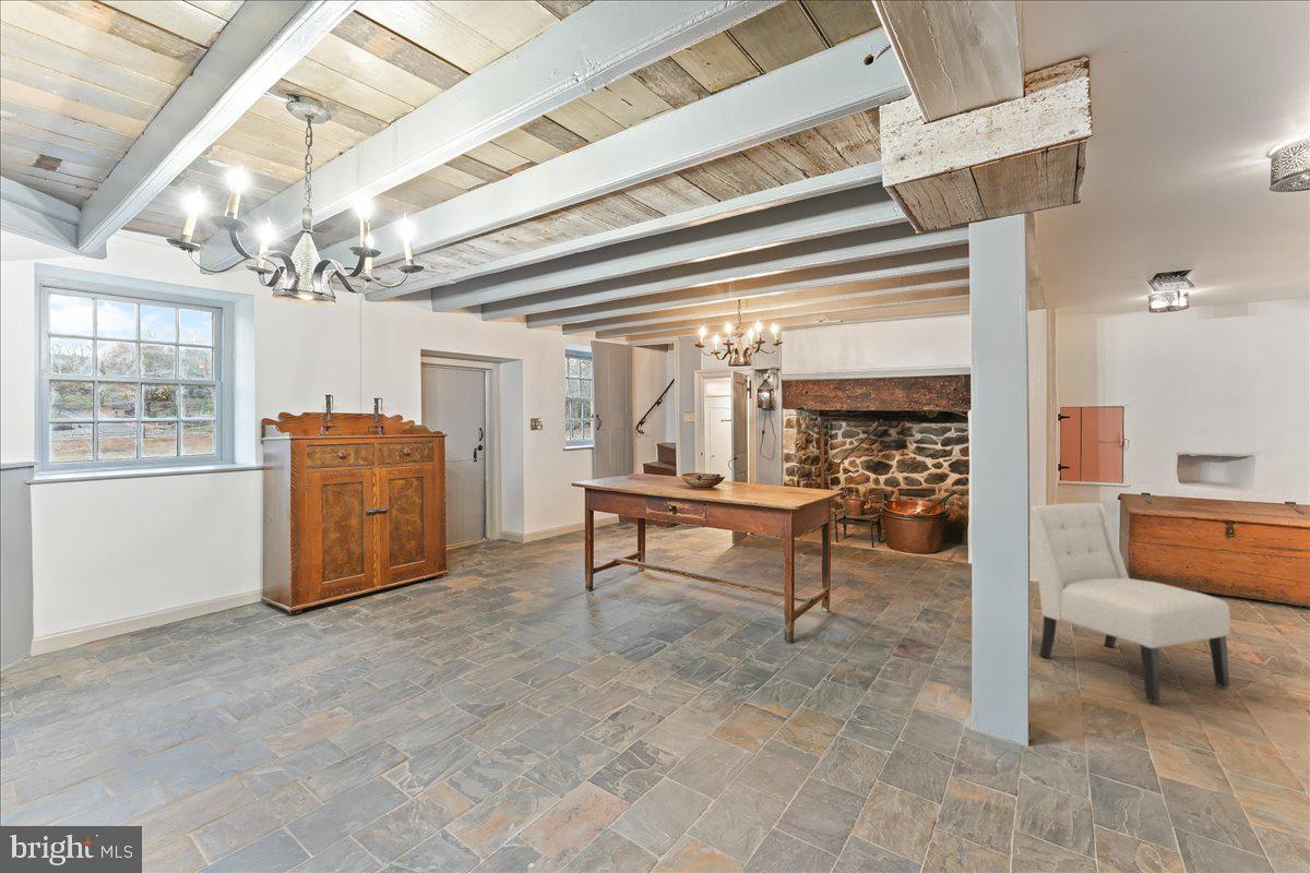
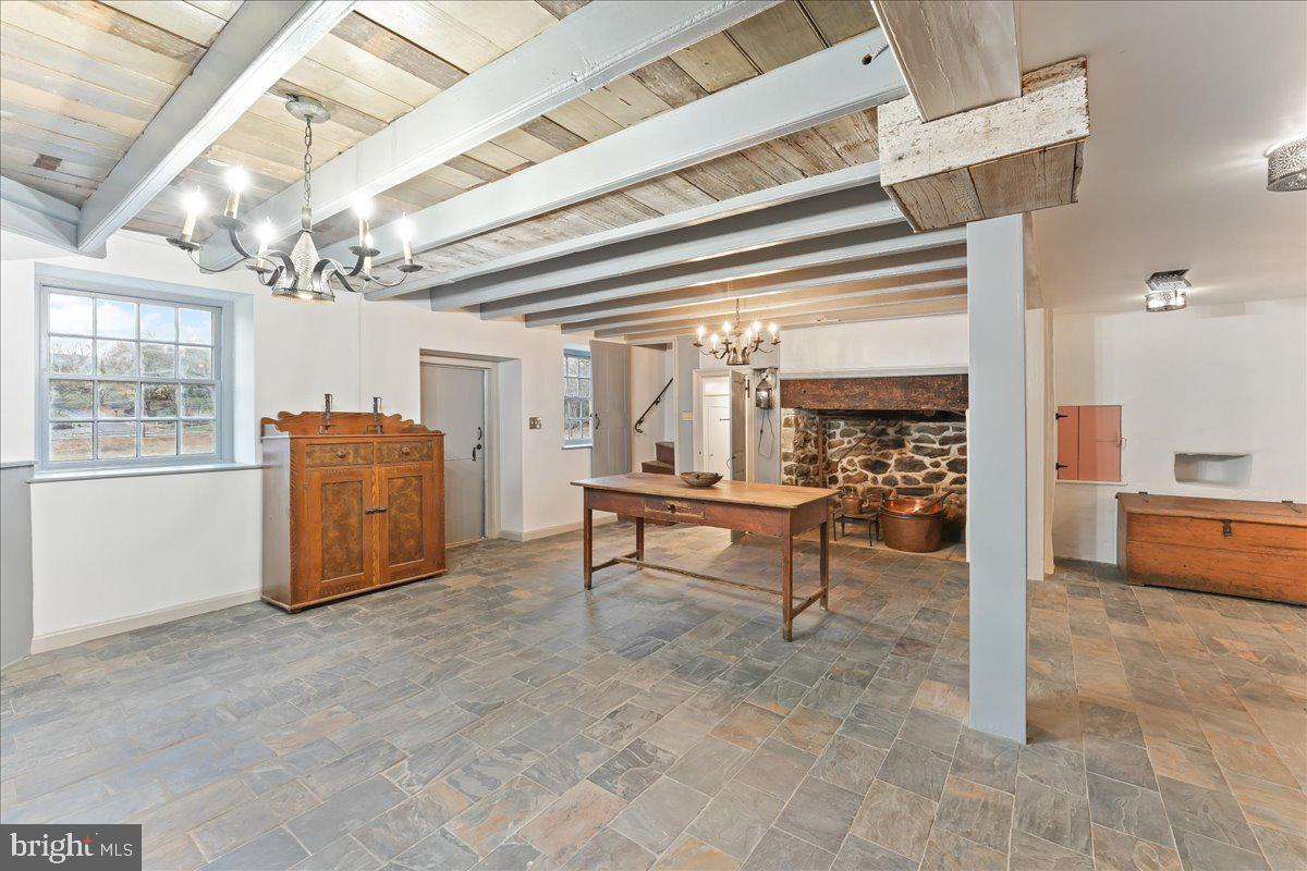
- chair [1029,502,1231,703]
